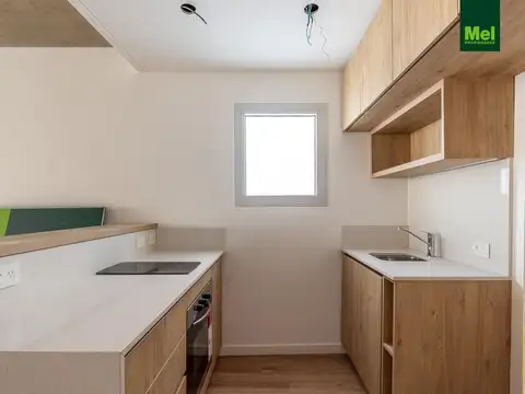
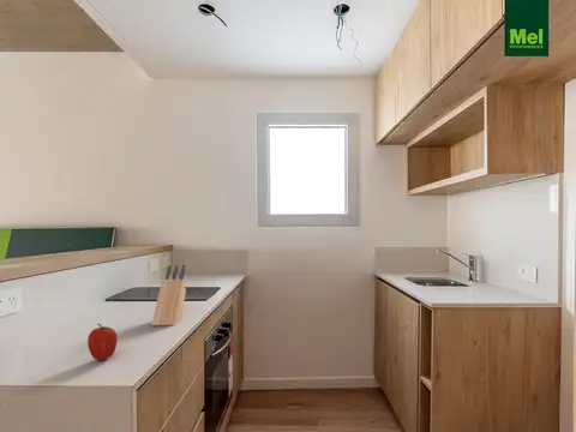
+ knife block [150,264,187,328]
+ fruit [86,323,119,361]
